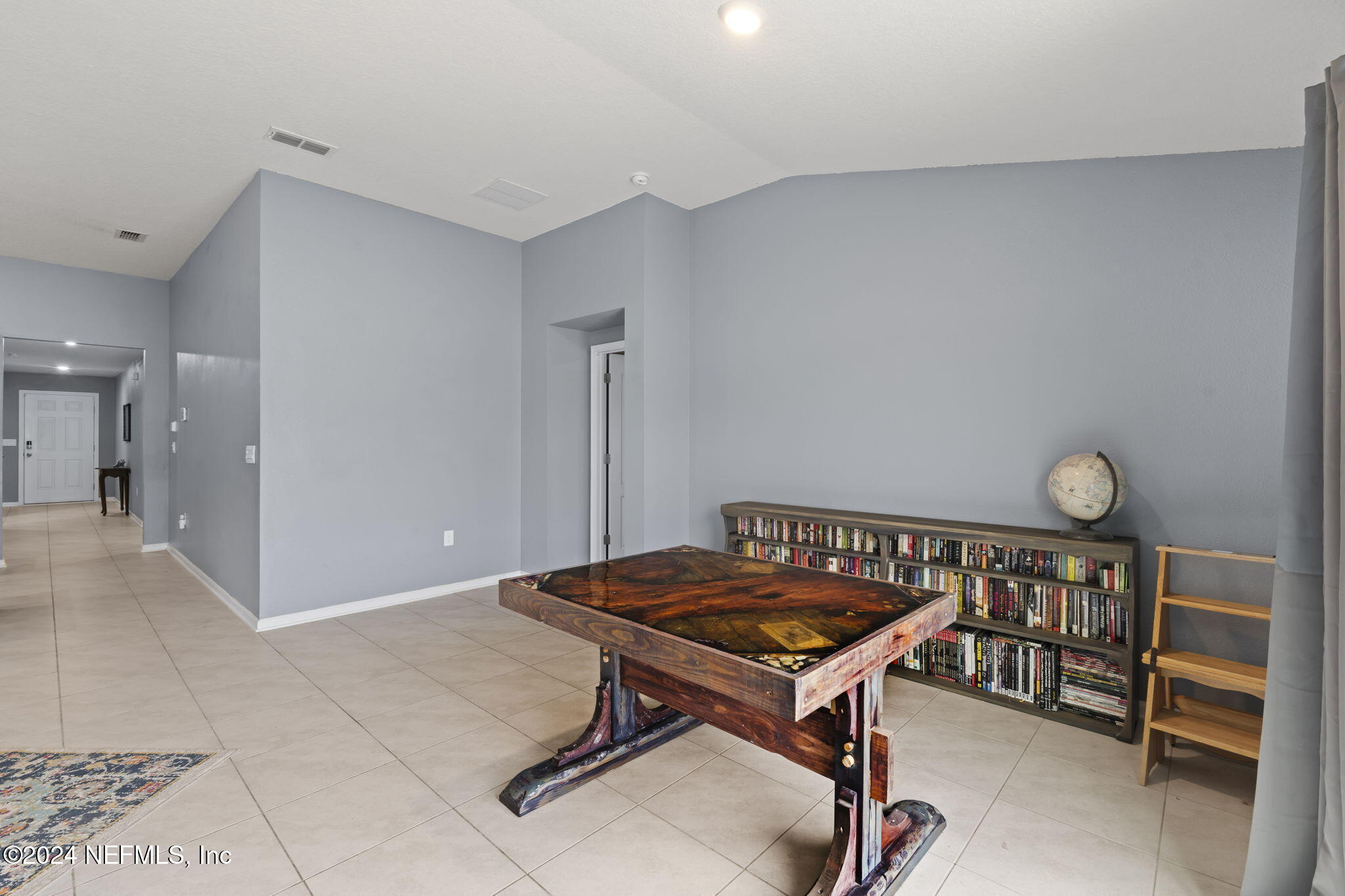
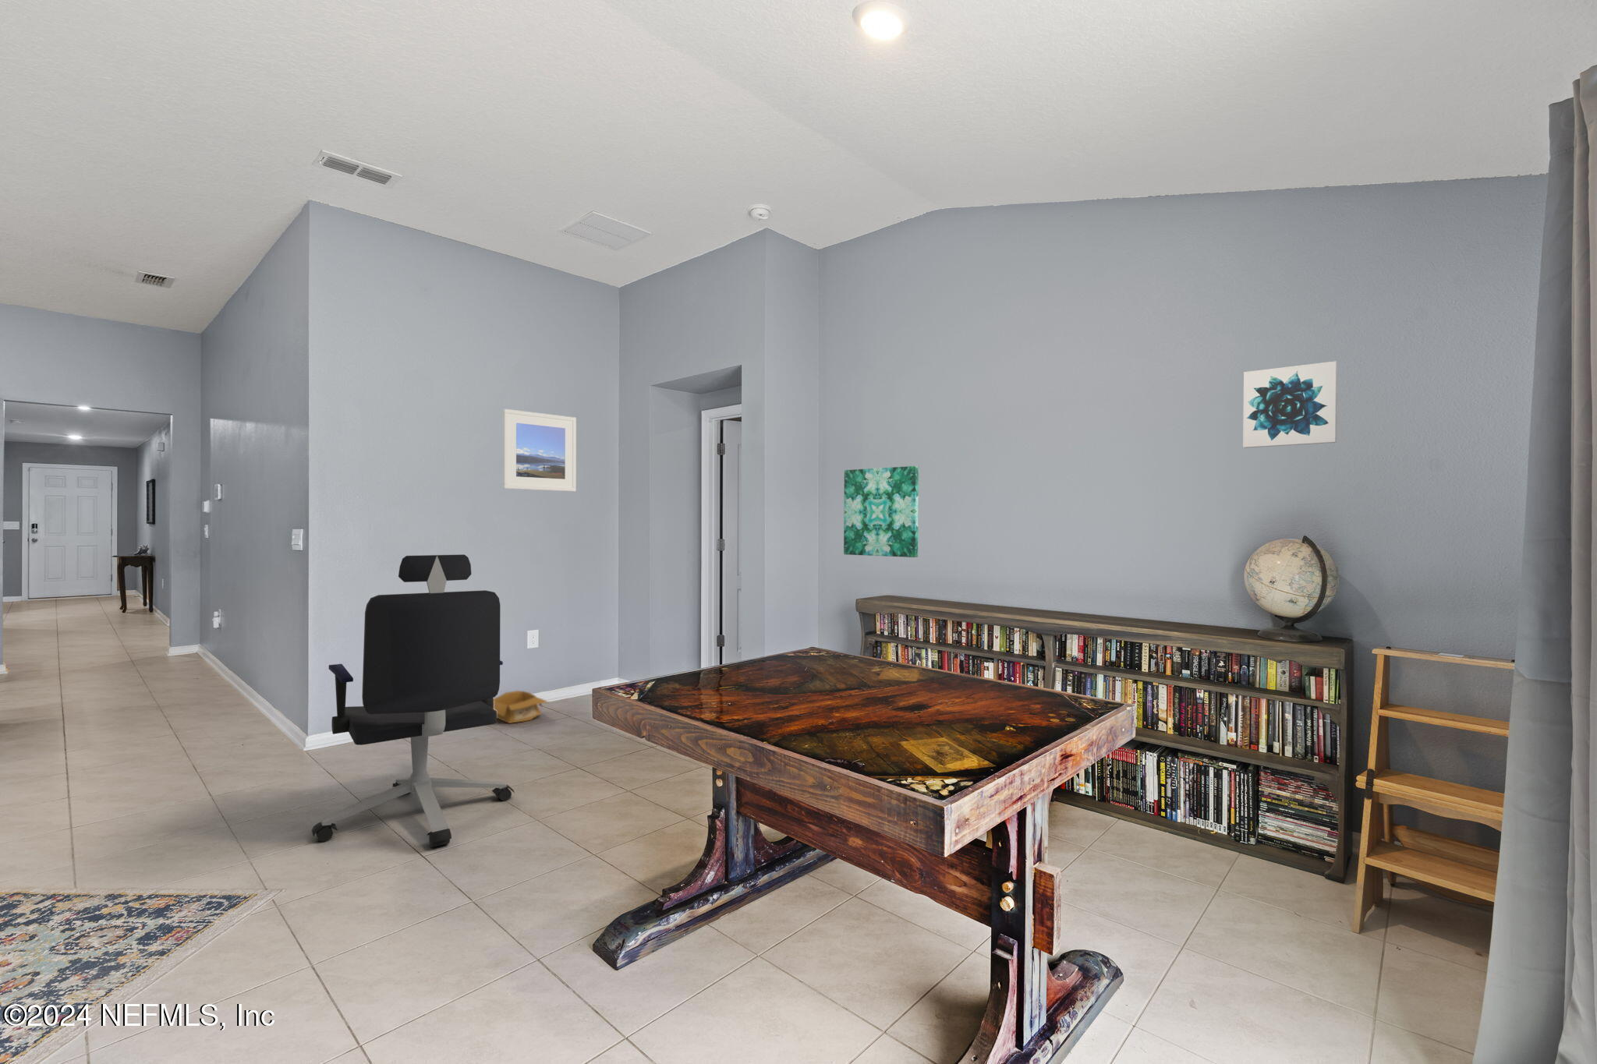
+ wall art [843,466,919,558]
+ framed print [502,408,577,492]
+ office chair [310,555,515,848]
+ cardboard box [494,690,549,724]
+ wall art [1242,360,1338,449]
